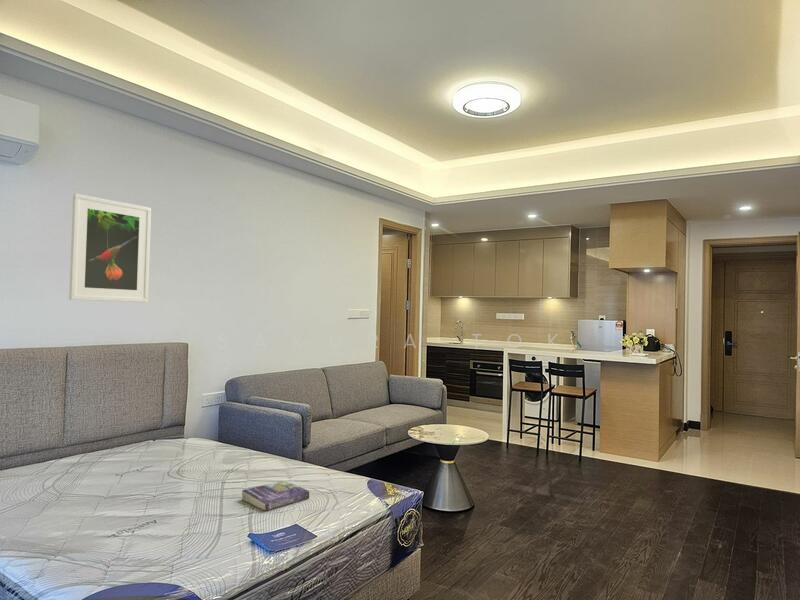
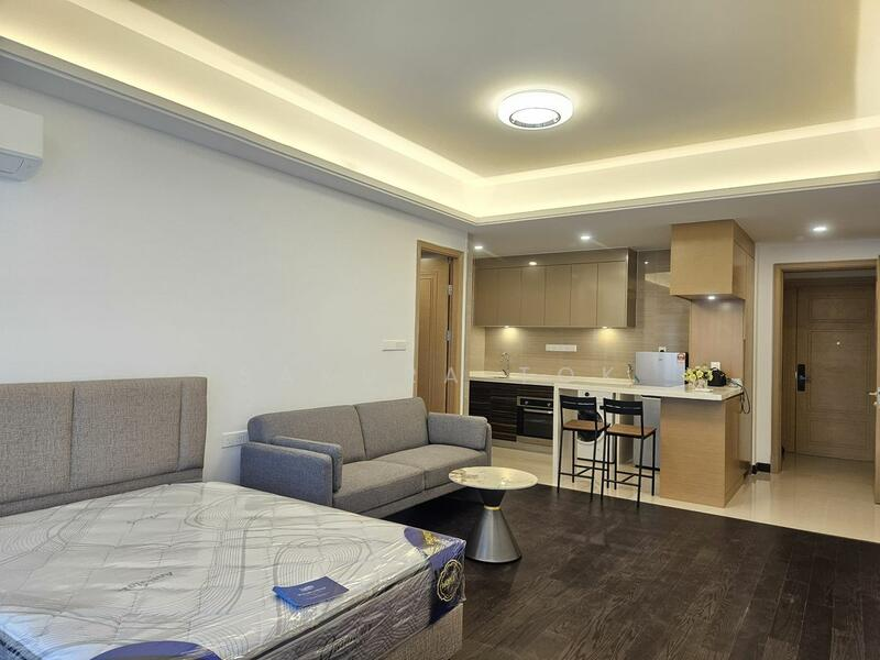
- book [241,480,310,512]
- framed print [68,192,152,303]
